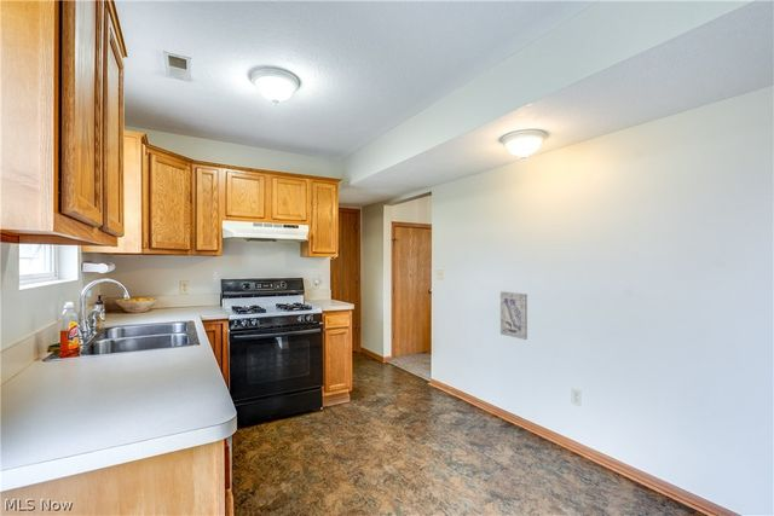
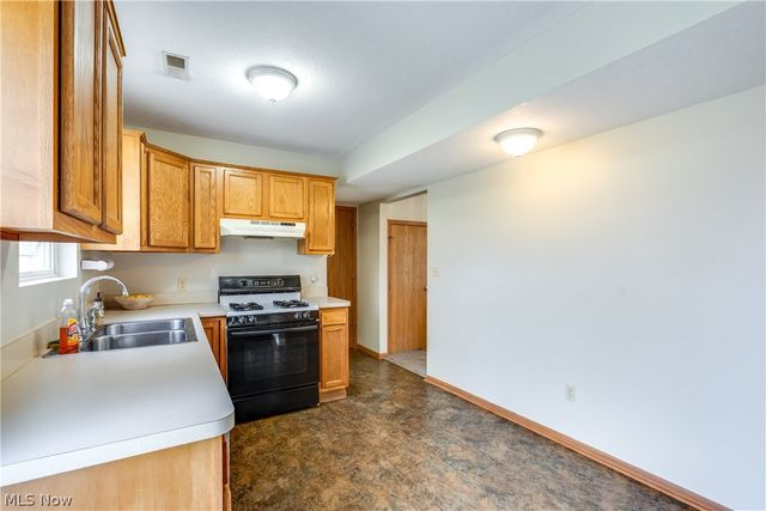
- wall art [499,290,528,341]
